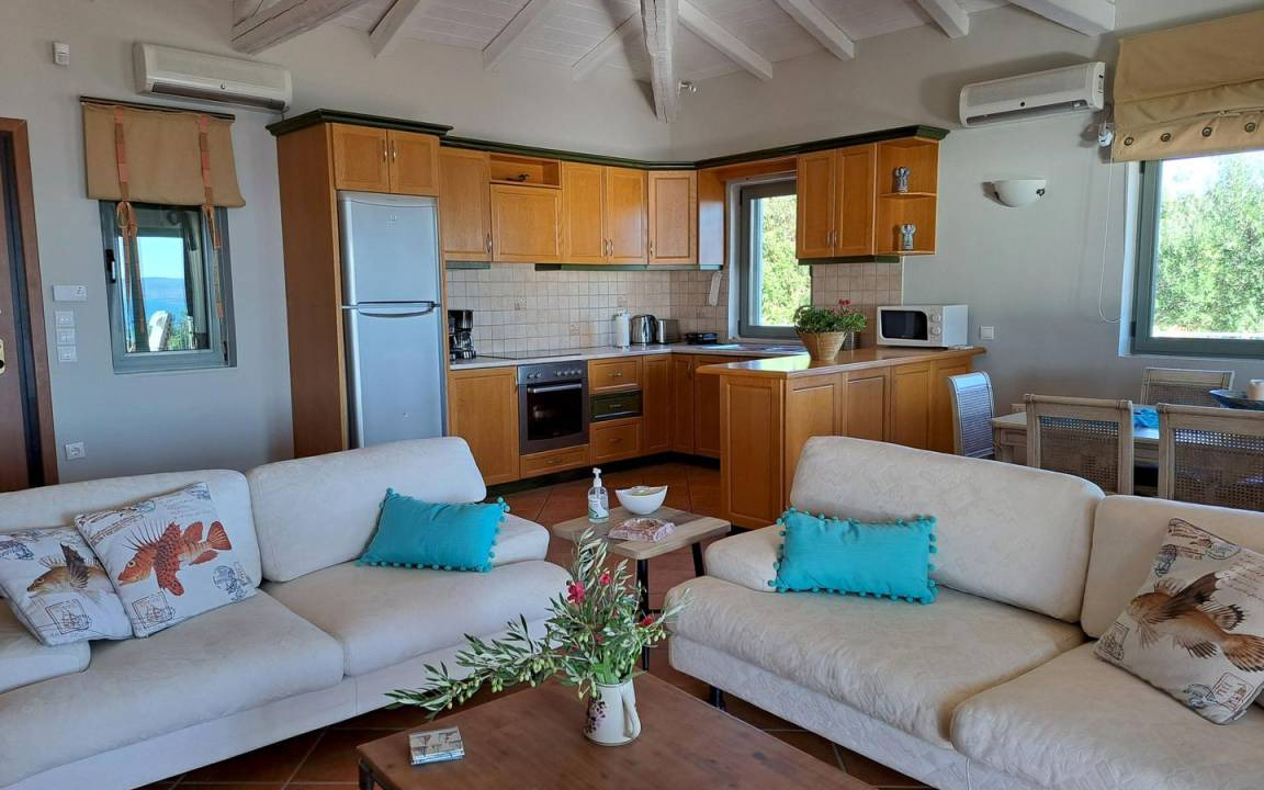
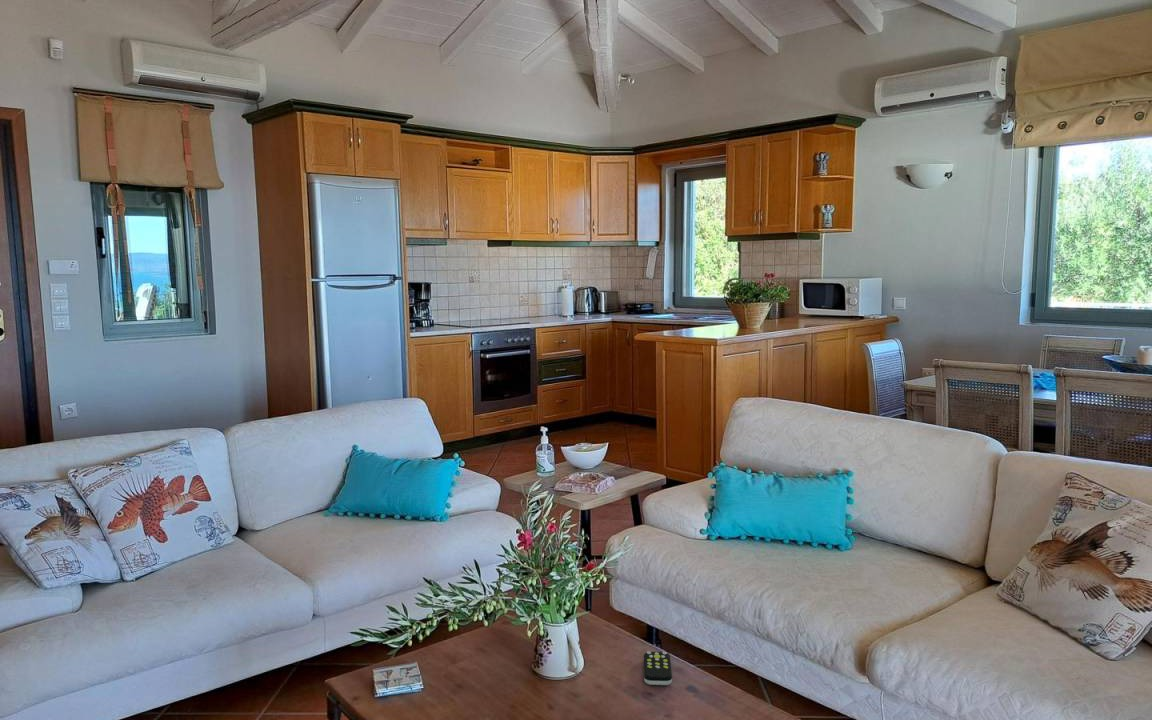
+ remote control [643,651,673,686]
